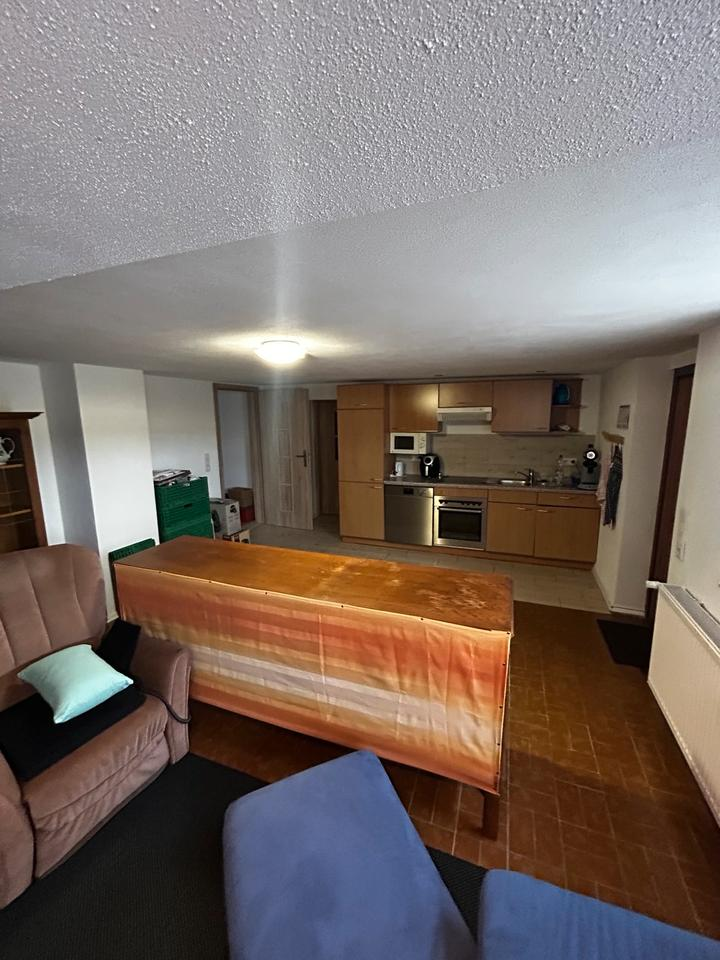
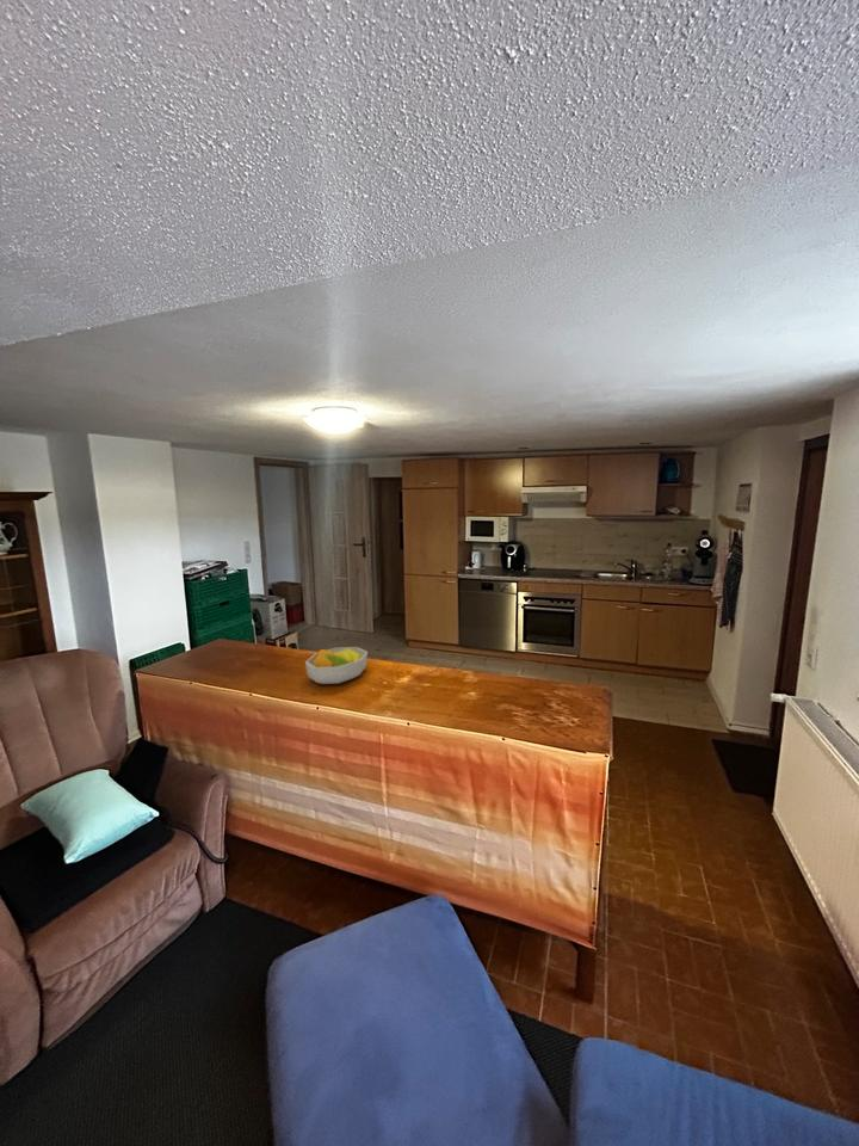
+ fruit bowl [304,646,369,685]
